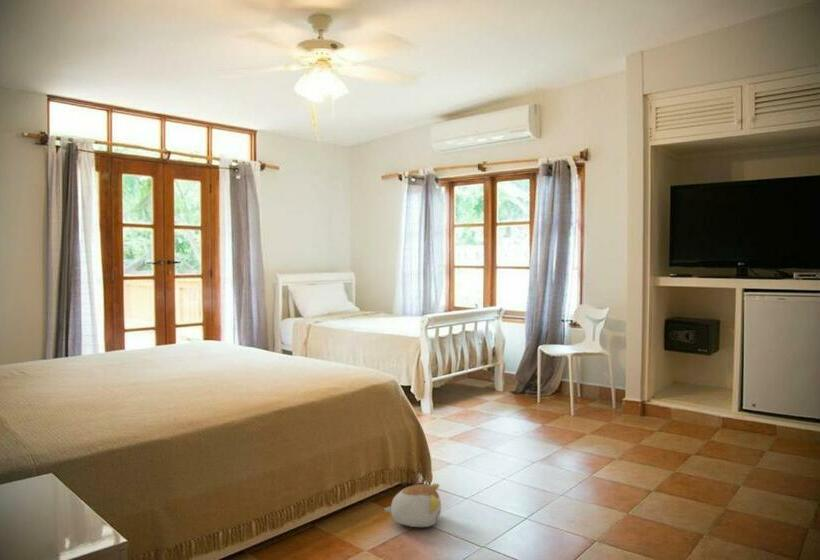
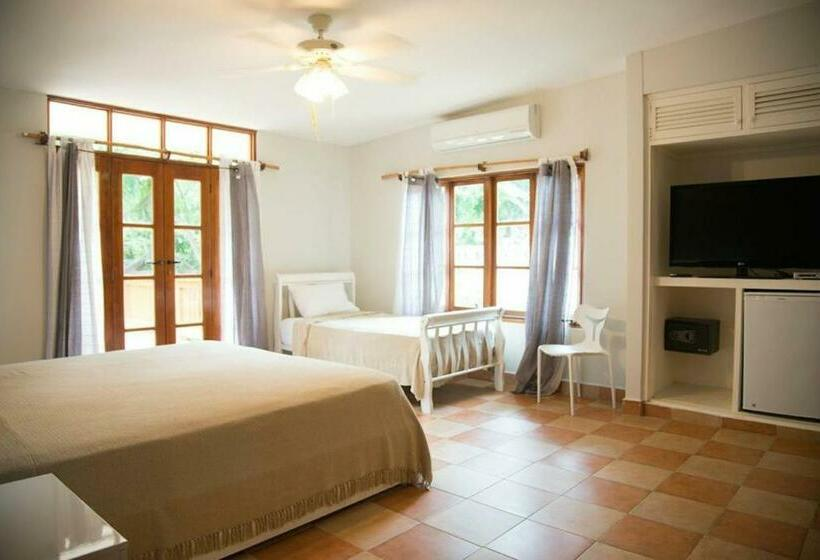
- plush toy [383,483,442,528]
